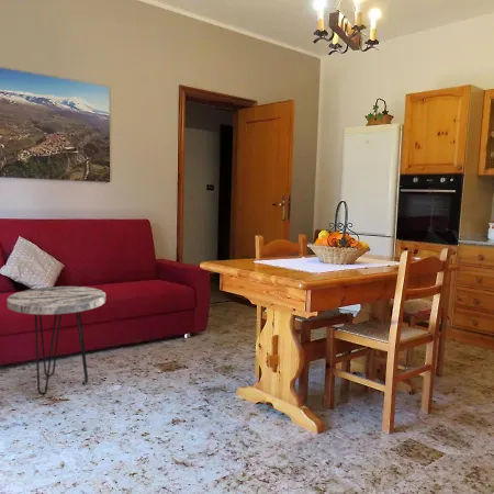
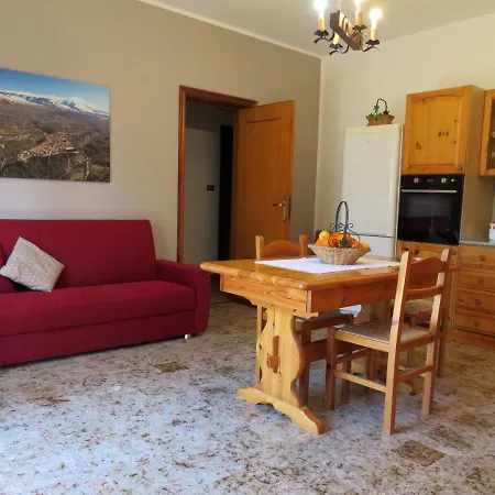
- side table [7,285,106,395]
